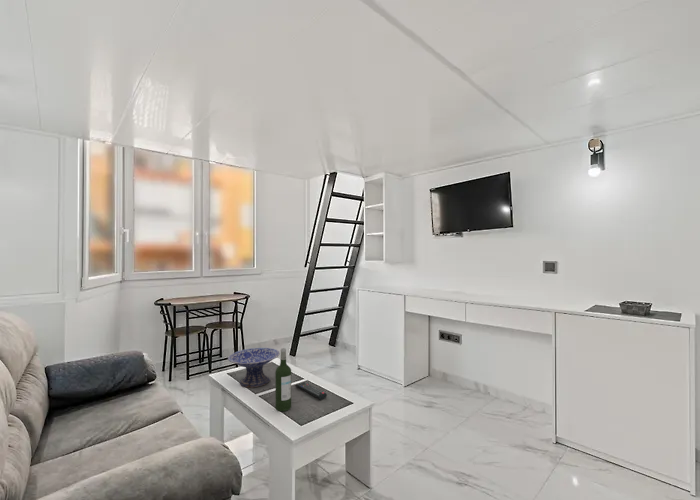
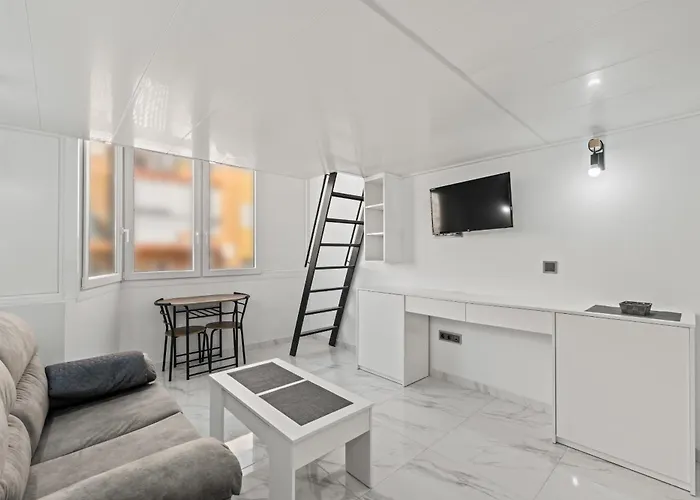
- decorative bowl [227,347,281,388]
- wine bottle [274,347,292,412]
- remote control [294,381,328,400]
